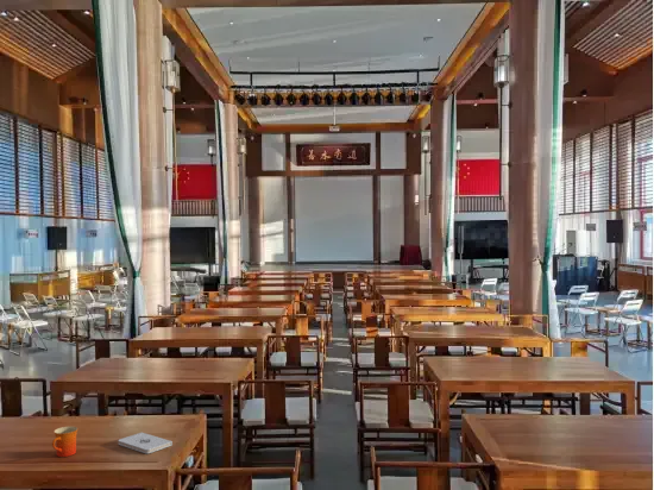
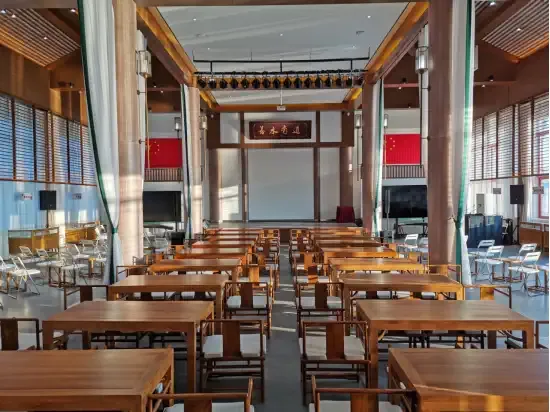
- notepad [118,432,174,454]
- mug [51,426,80,458]
